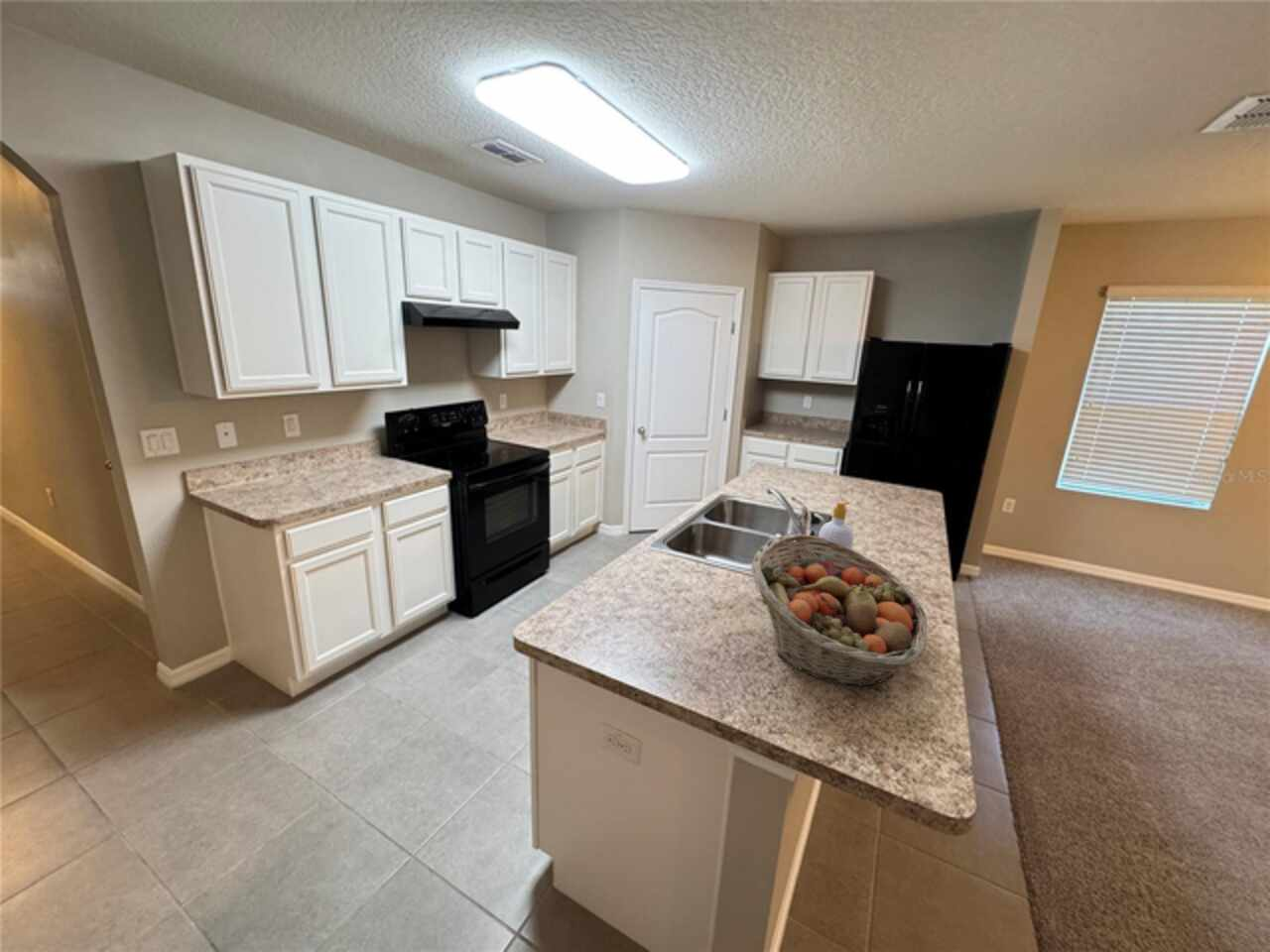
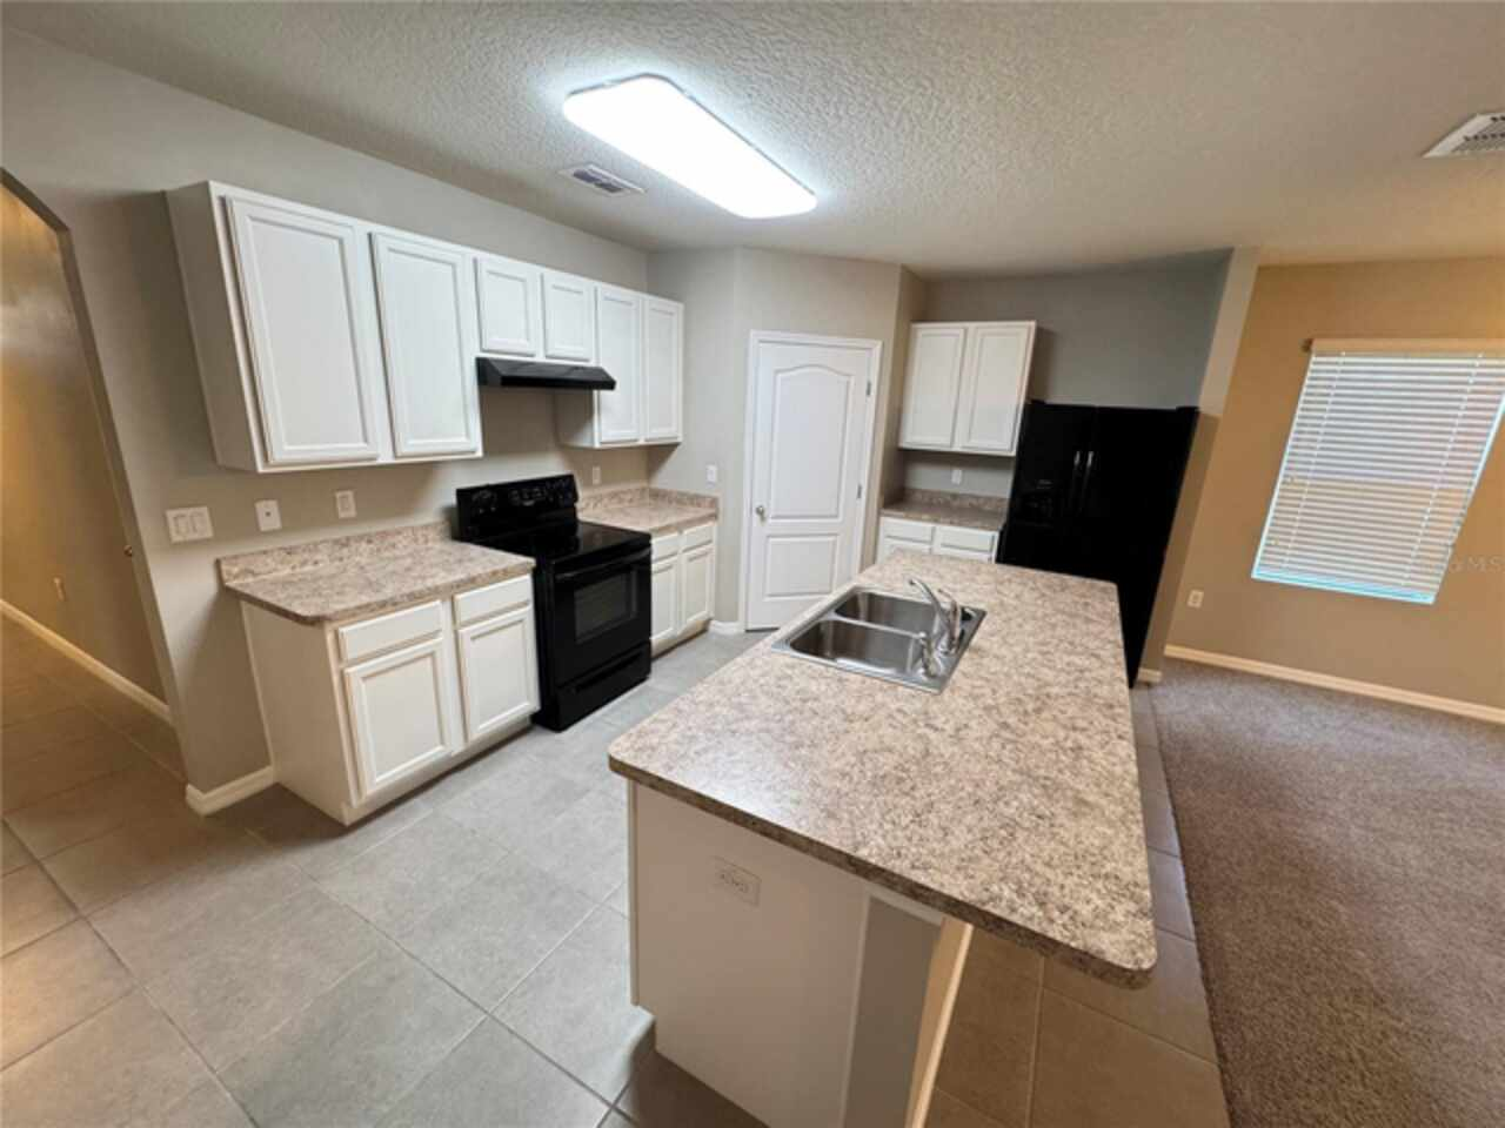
- fruit basket [751,533,929,686]
- soap bottle [816,502,855,556]
